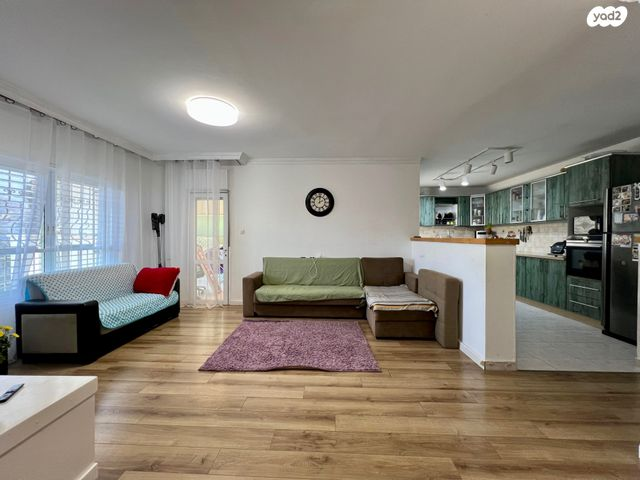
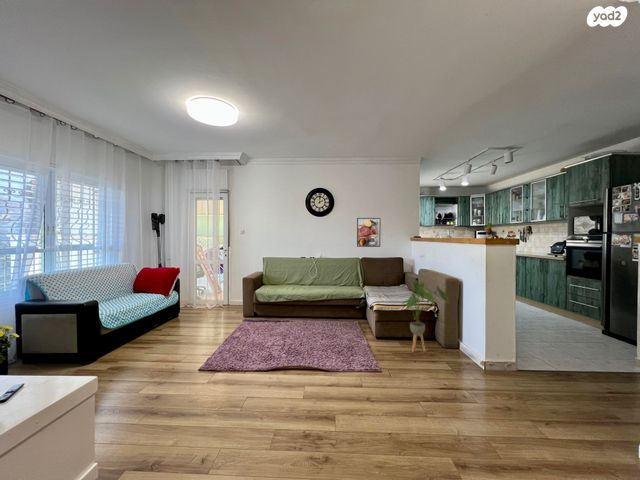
+ house plant [400,279,450,353]
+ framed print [356,217,382,248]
